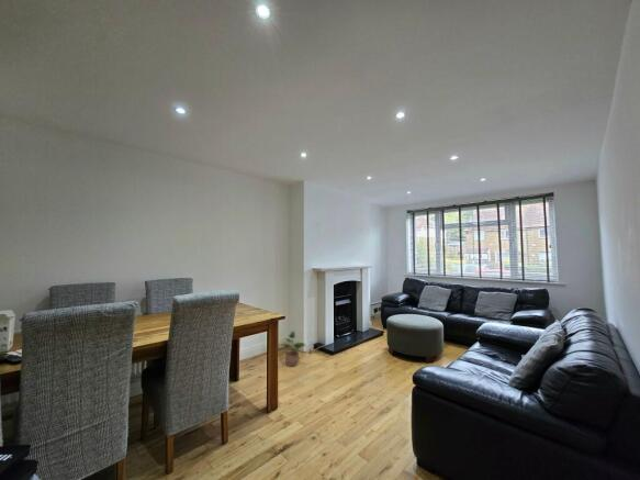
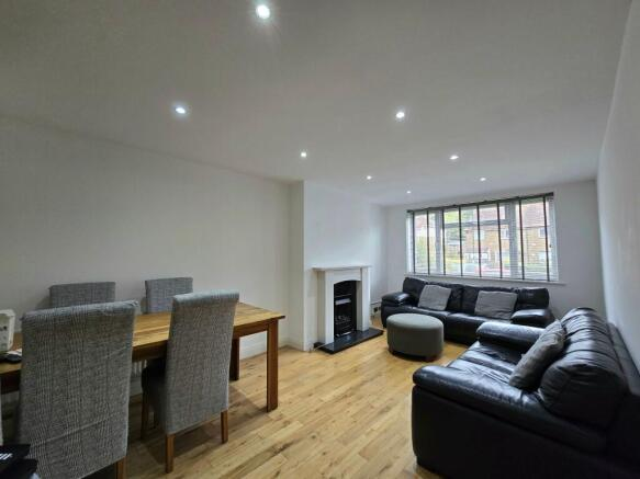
- potted plant [278,331,306,368]
